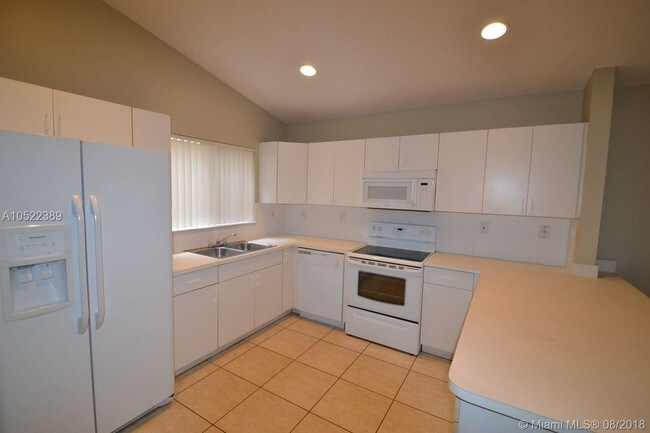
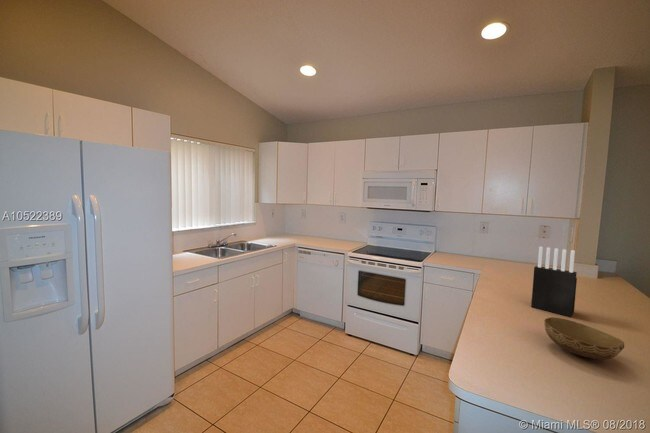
+ bowl [543,316,625,360]
+ knife block [530,246,578,318]
